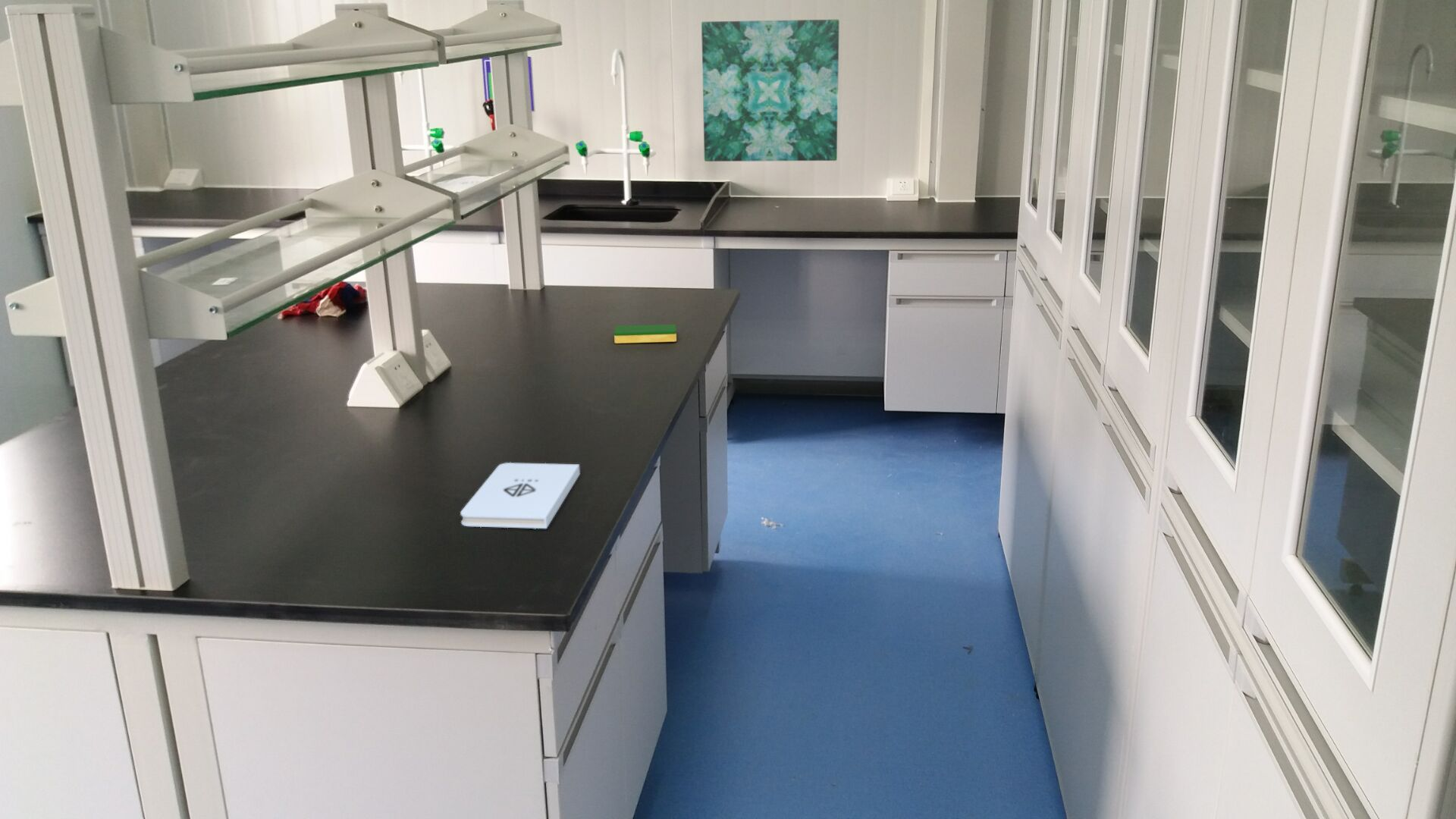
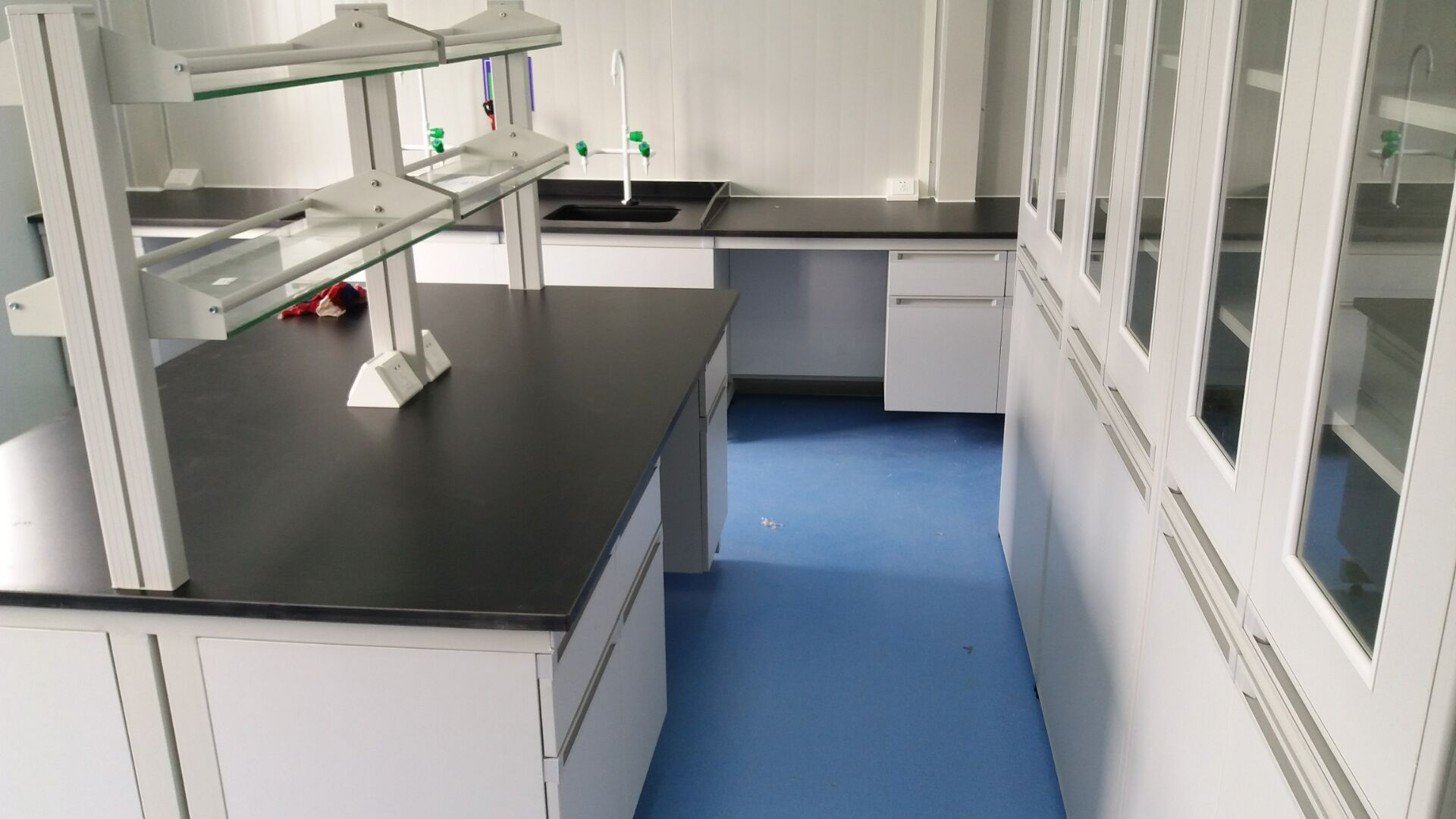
- notepad [460,462,581,529]
- wall art [701,19,839,162]
- dish sponge [613,324,677,344]
